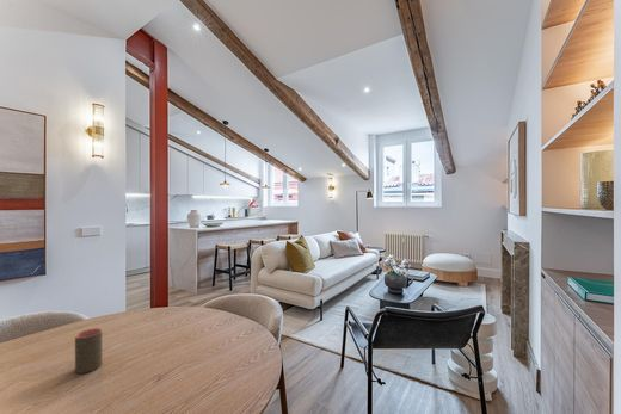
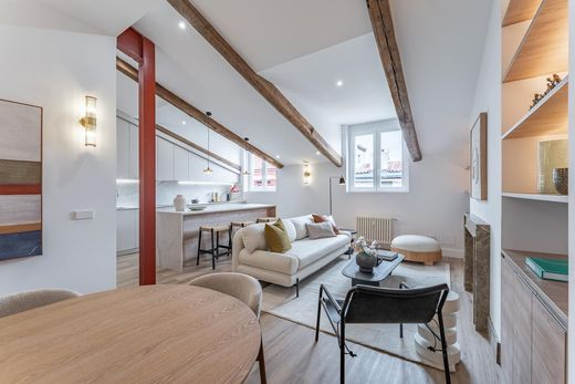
- cup [74,327,103,375]
